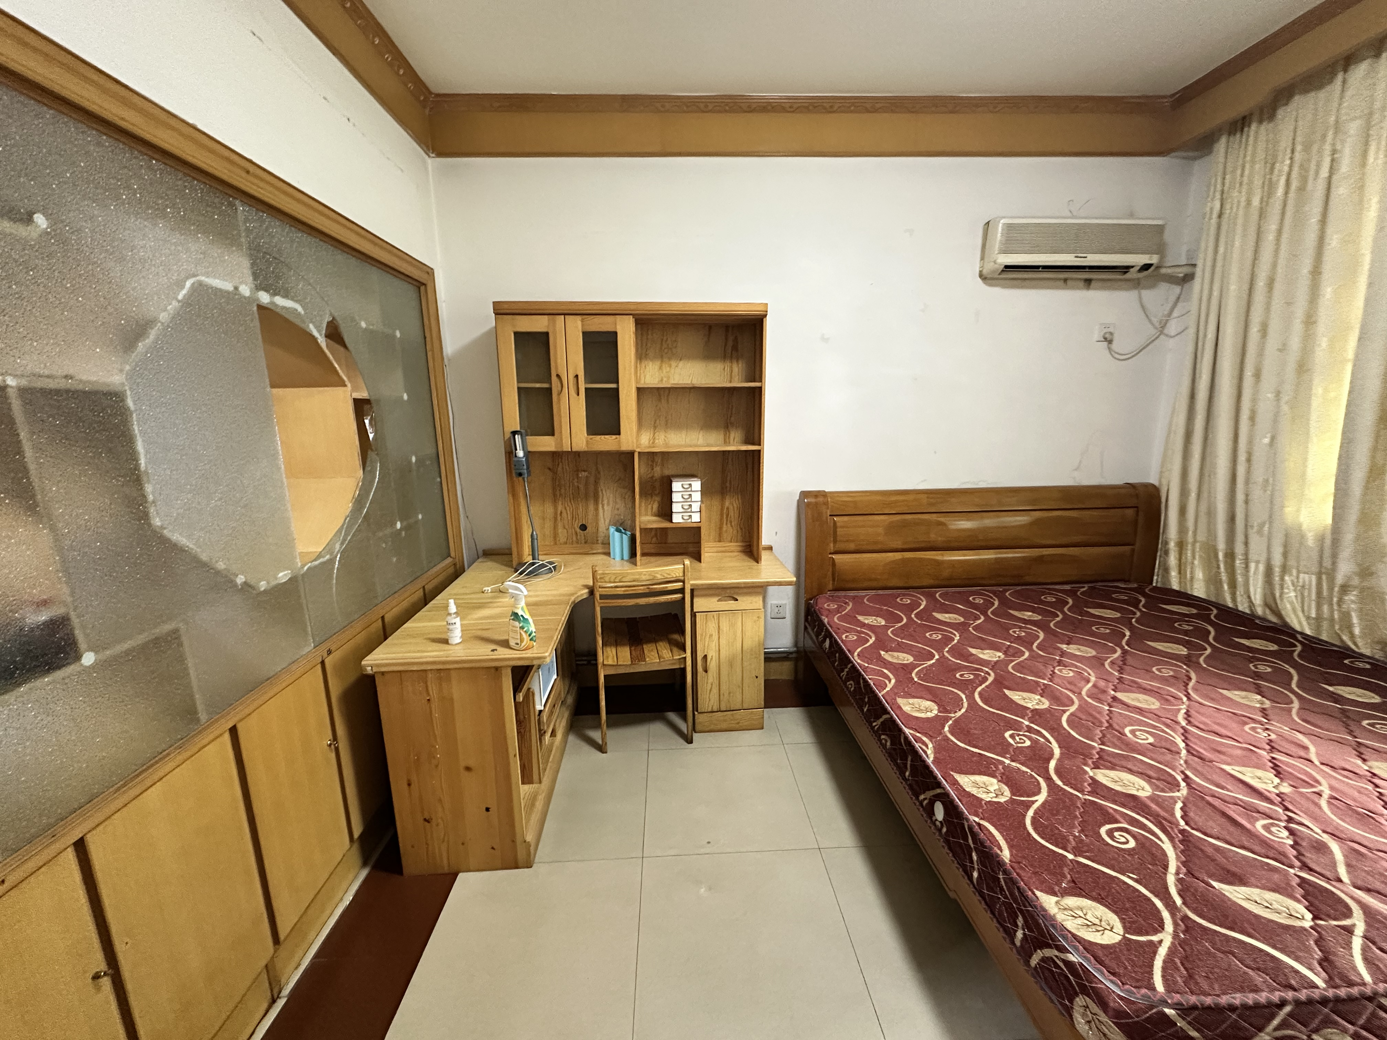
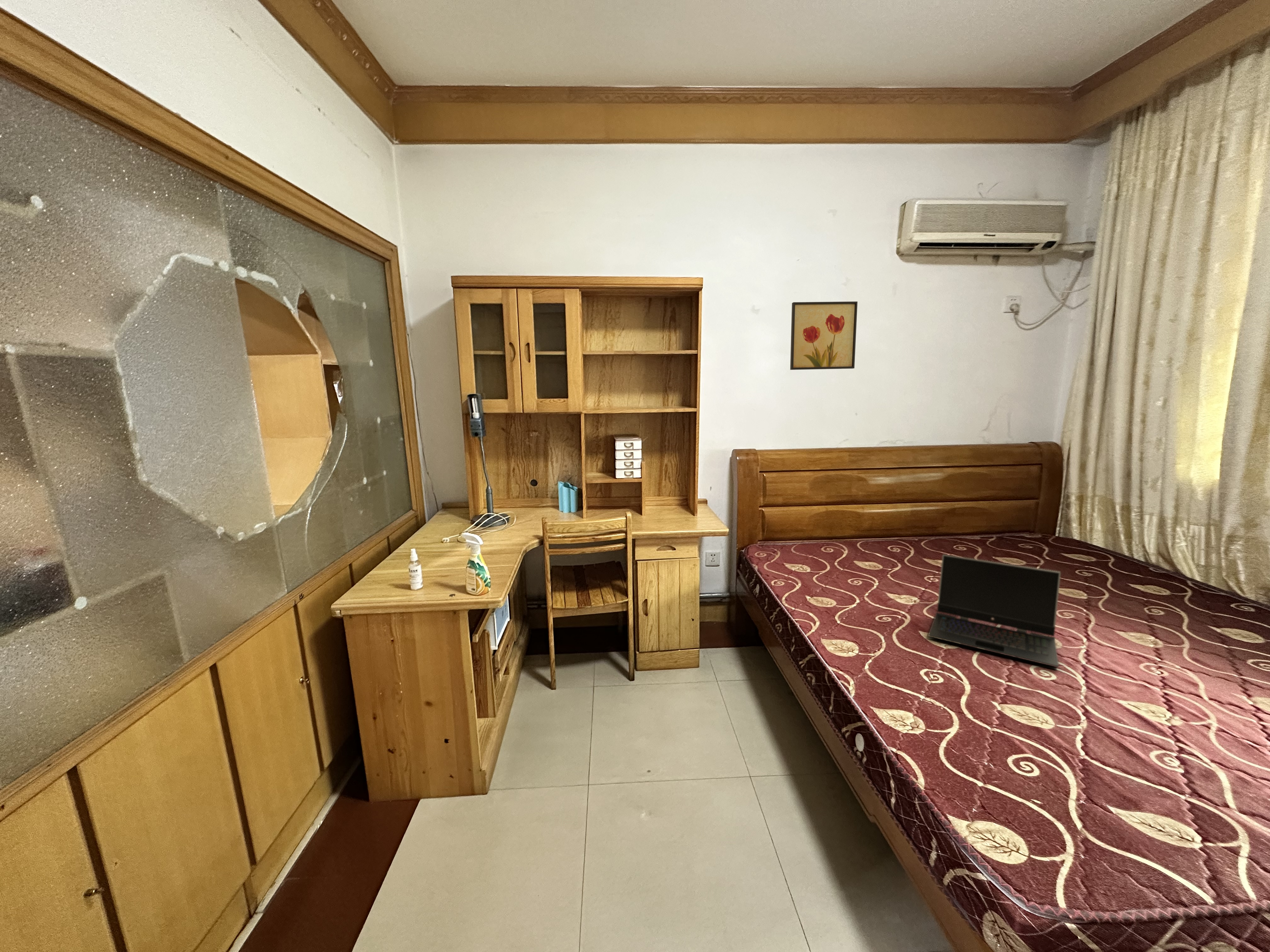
+ laptop computer [928,554,1061,668]
+ wall art [790,301,858,370]
